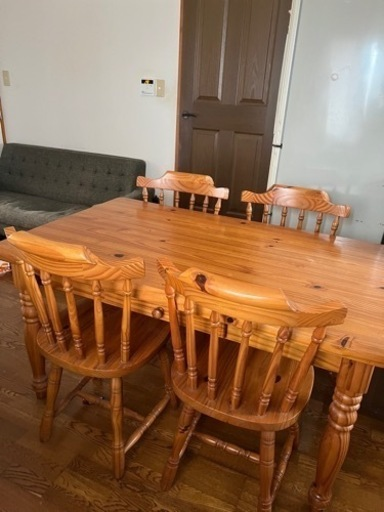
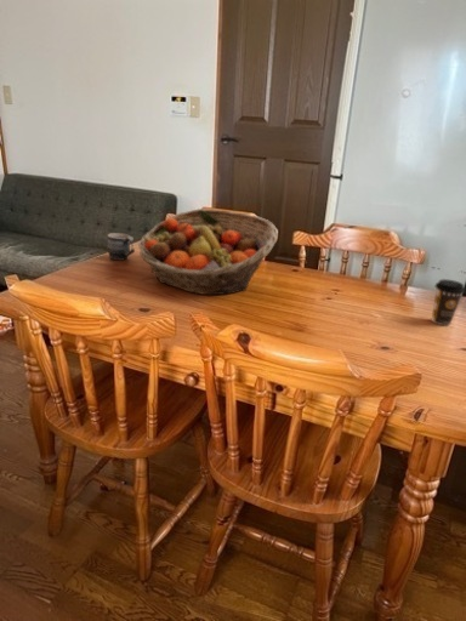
+ coffee cup [431,278,466,326]
+ fruit basket [137,207,279,296]
+ mug [107,232,136,262]
